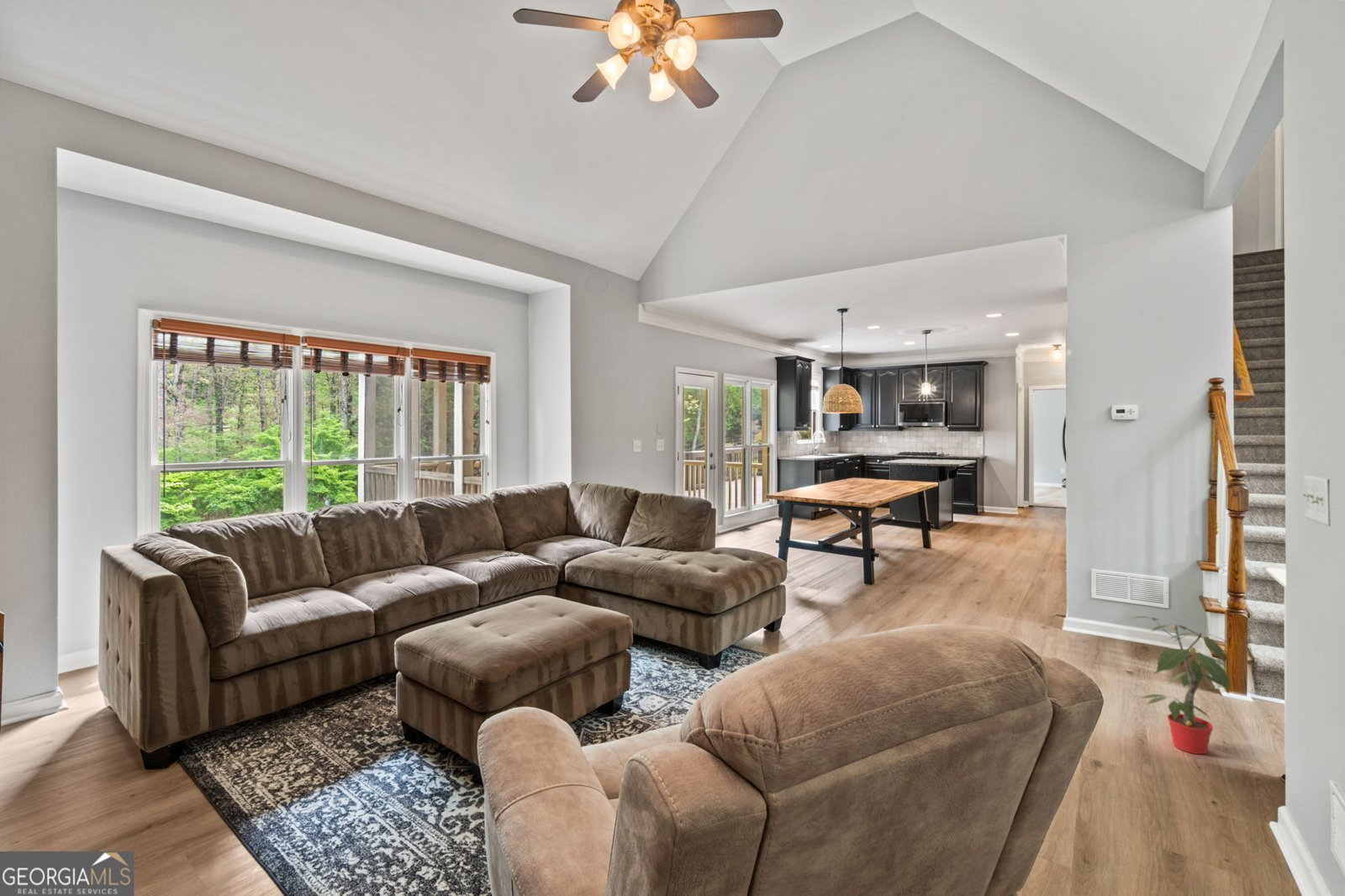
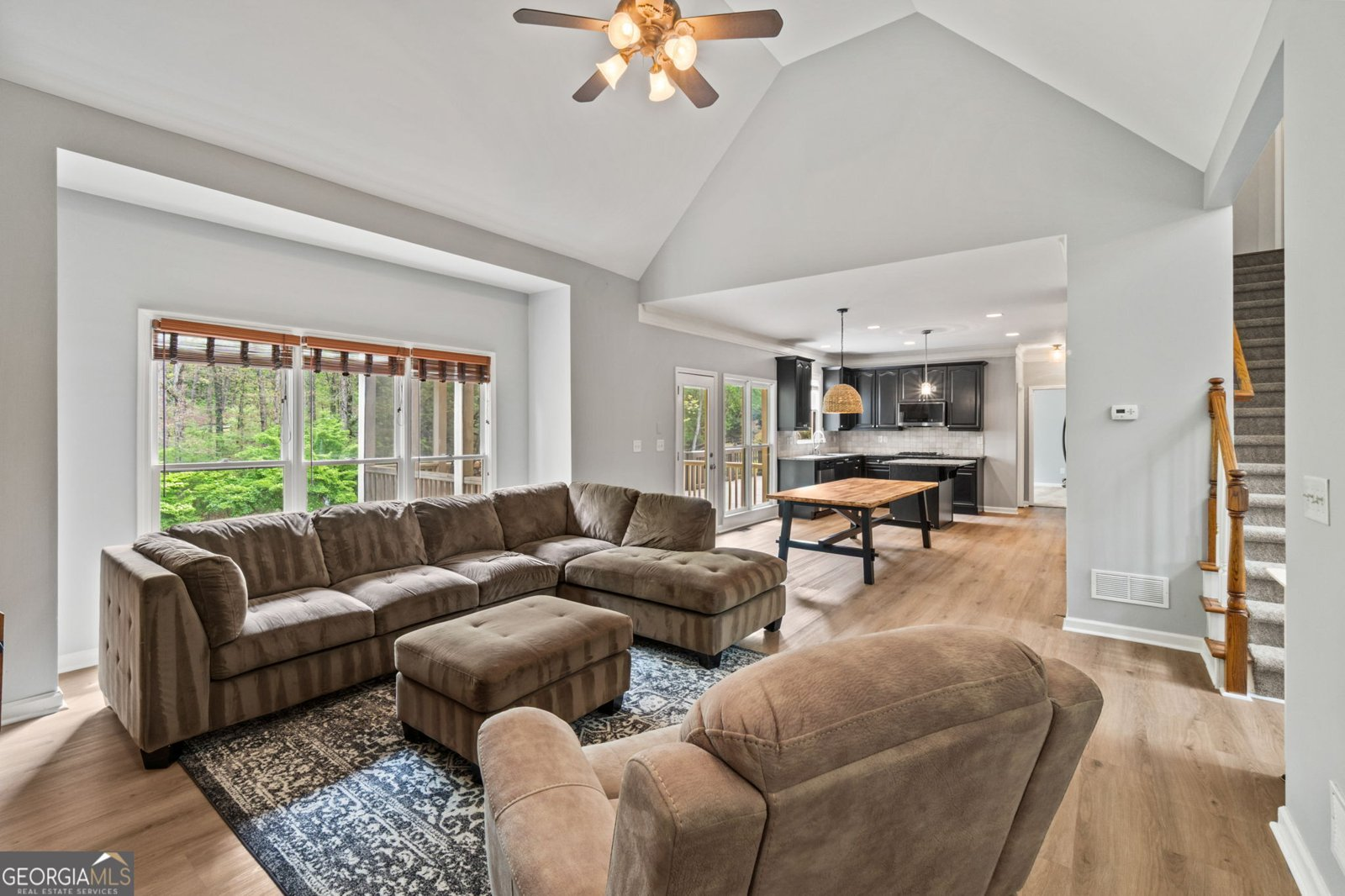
- potted plant [1129,615,1232,755]
